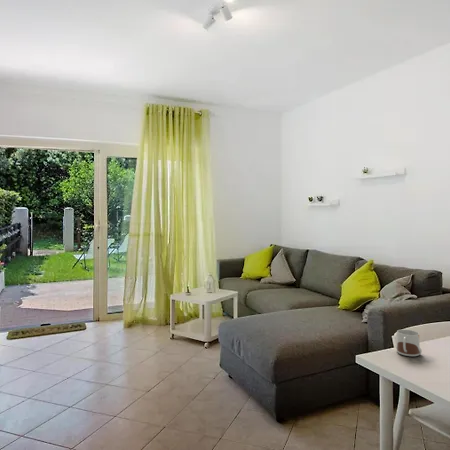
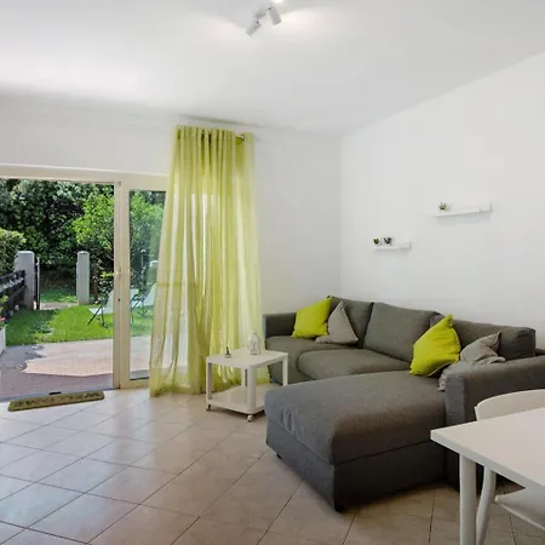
- mug [395,329,423,357]
